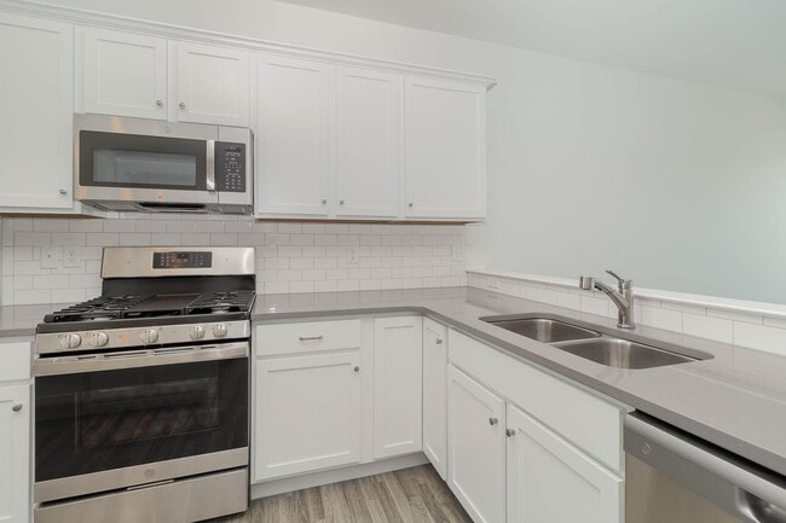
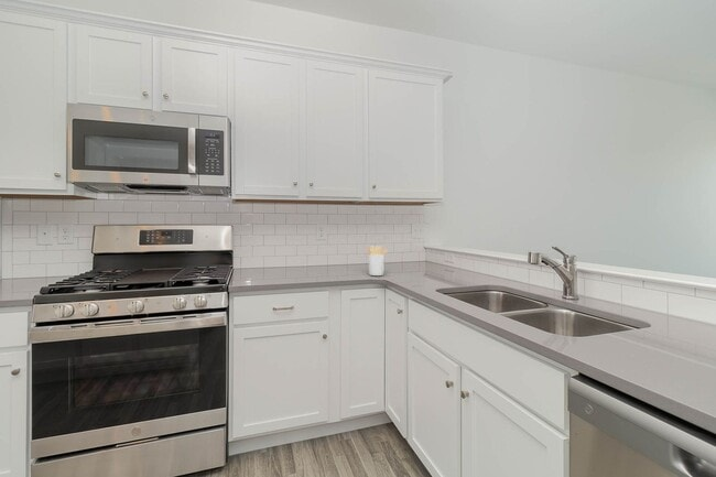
+ utensil holder [366,245,389,277]
